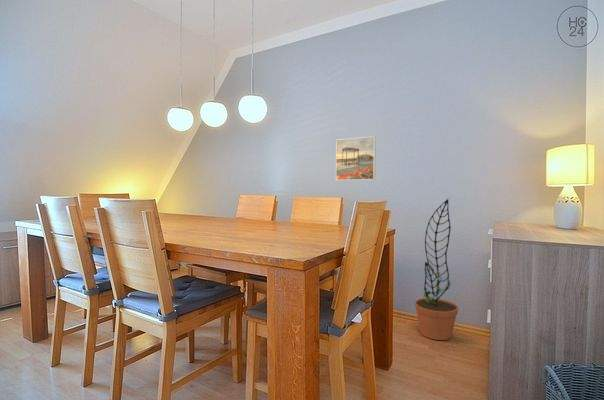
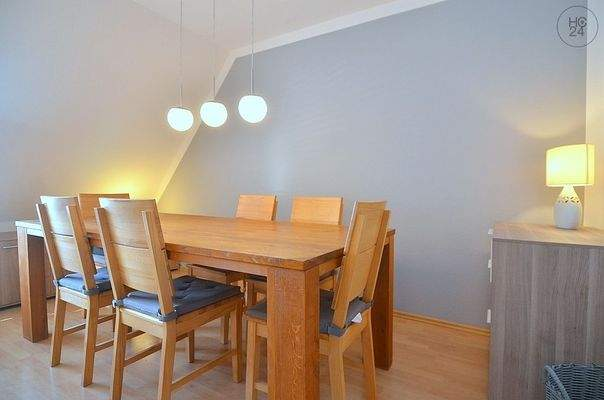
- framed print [335,135,377,181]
- decorative plant [414,198,459,341]
